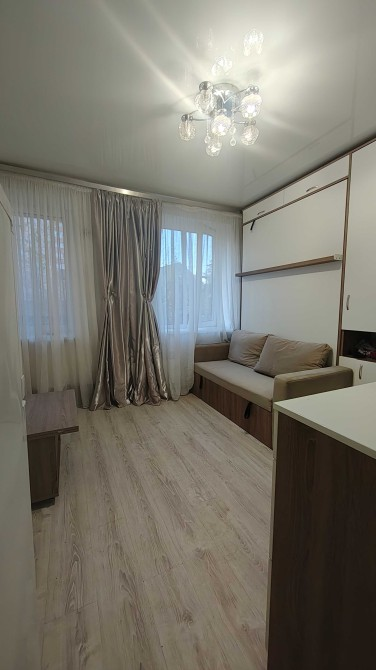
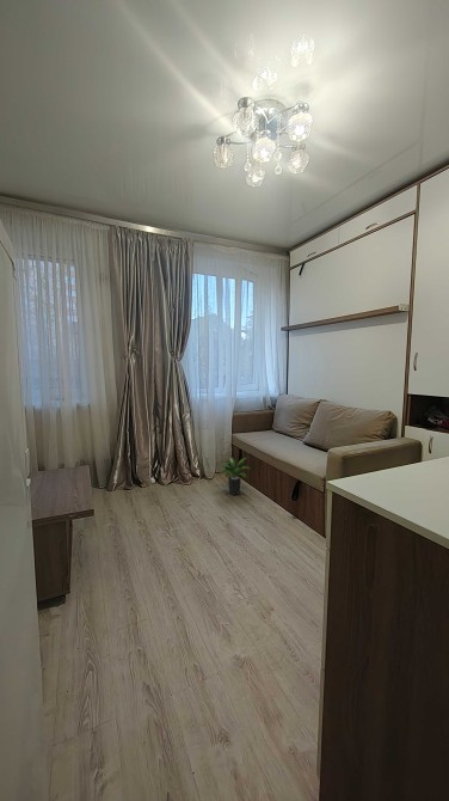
+ potted plant [219,455,252,496]
